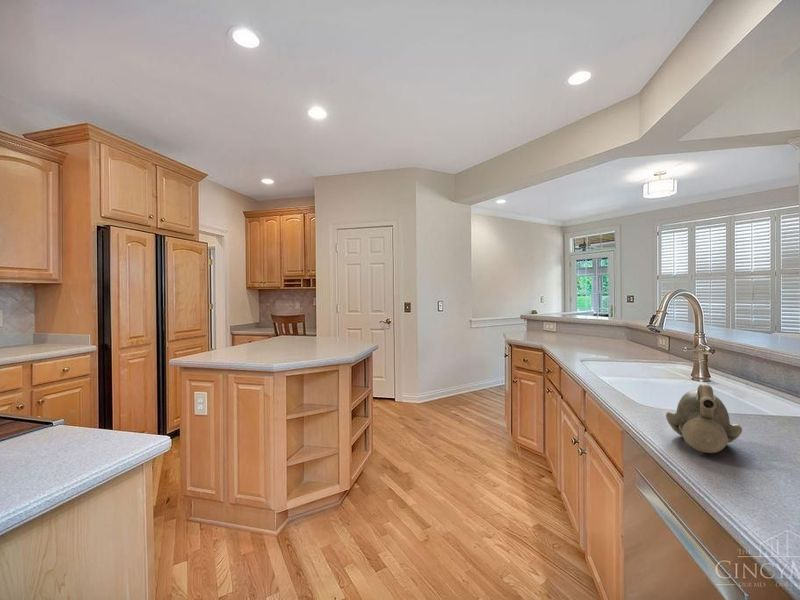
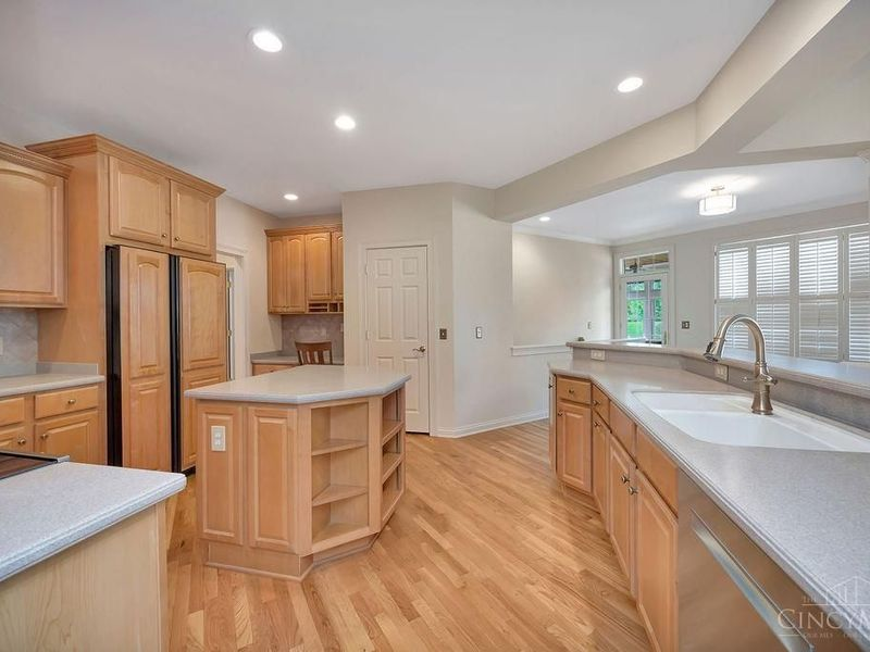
- teapot [665,383,743,454]
